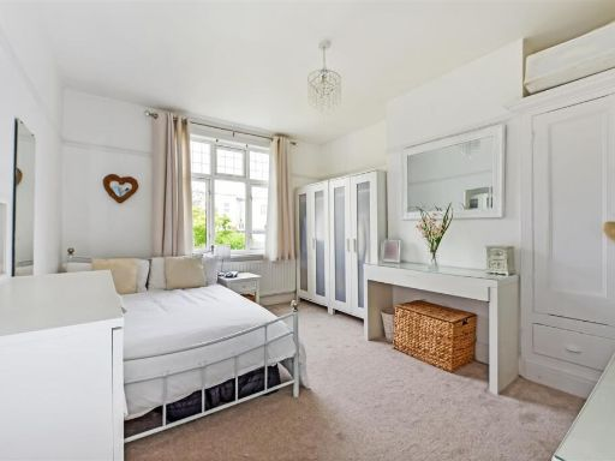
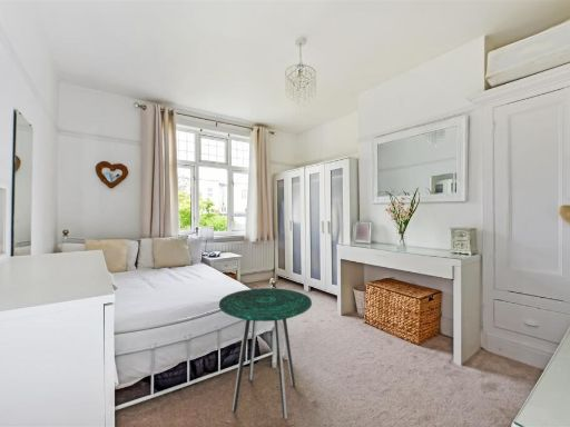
+ side table [218,287,313,420]
